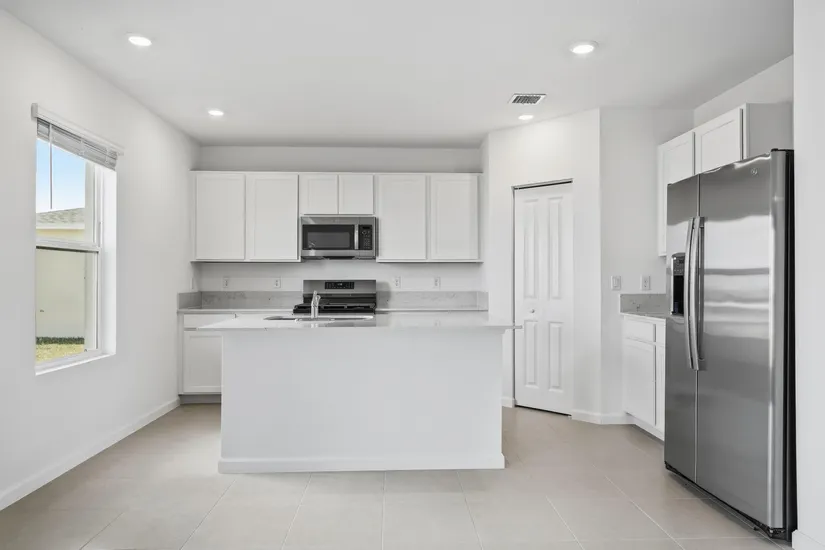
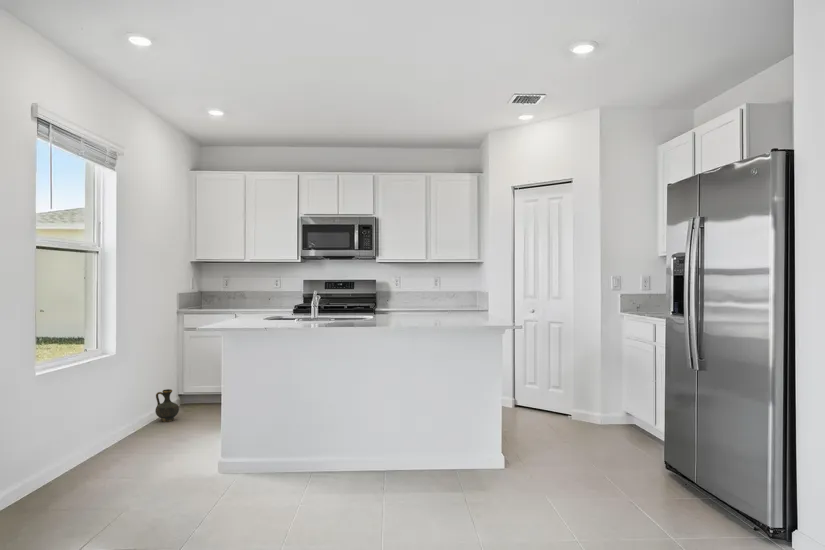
+ ceramic jug [154,388,180,423]
